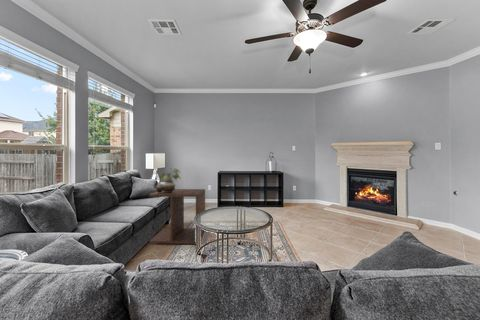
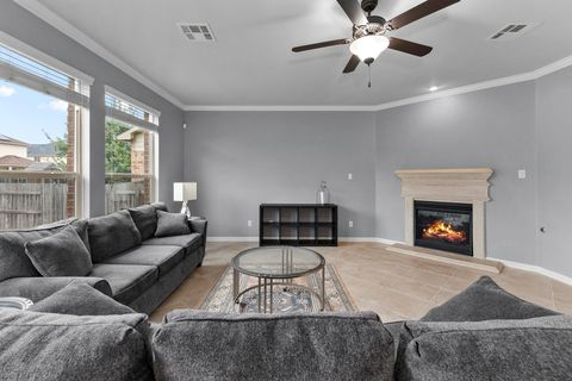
- side table [148,188,206,245]
- potted plant [155,167,182,192]
